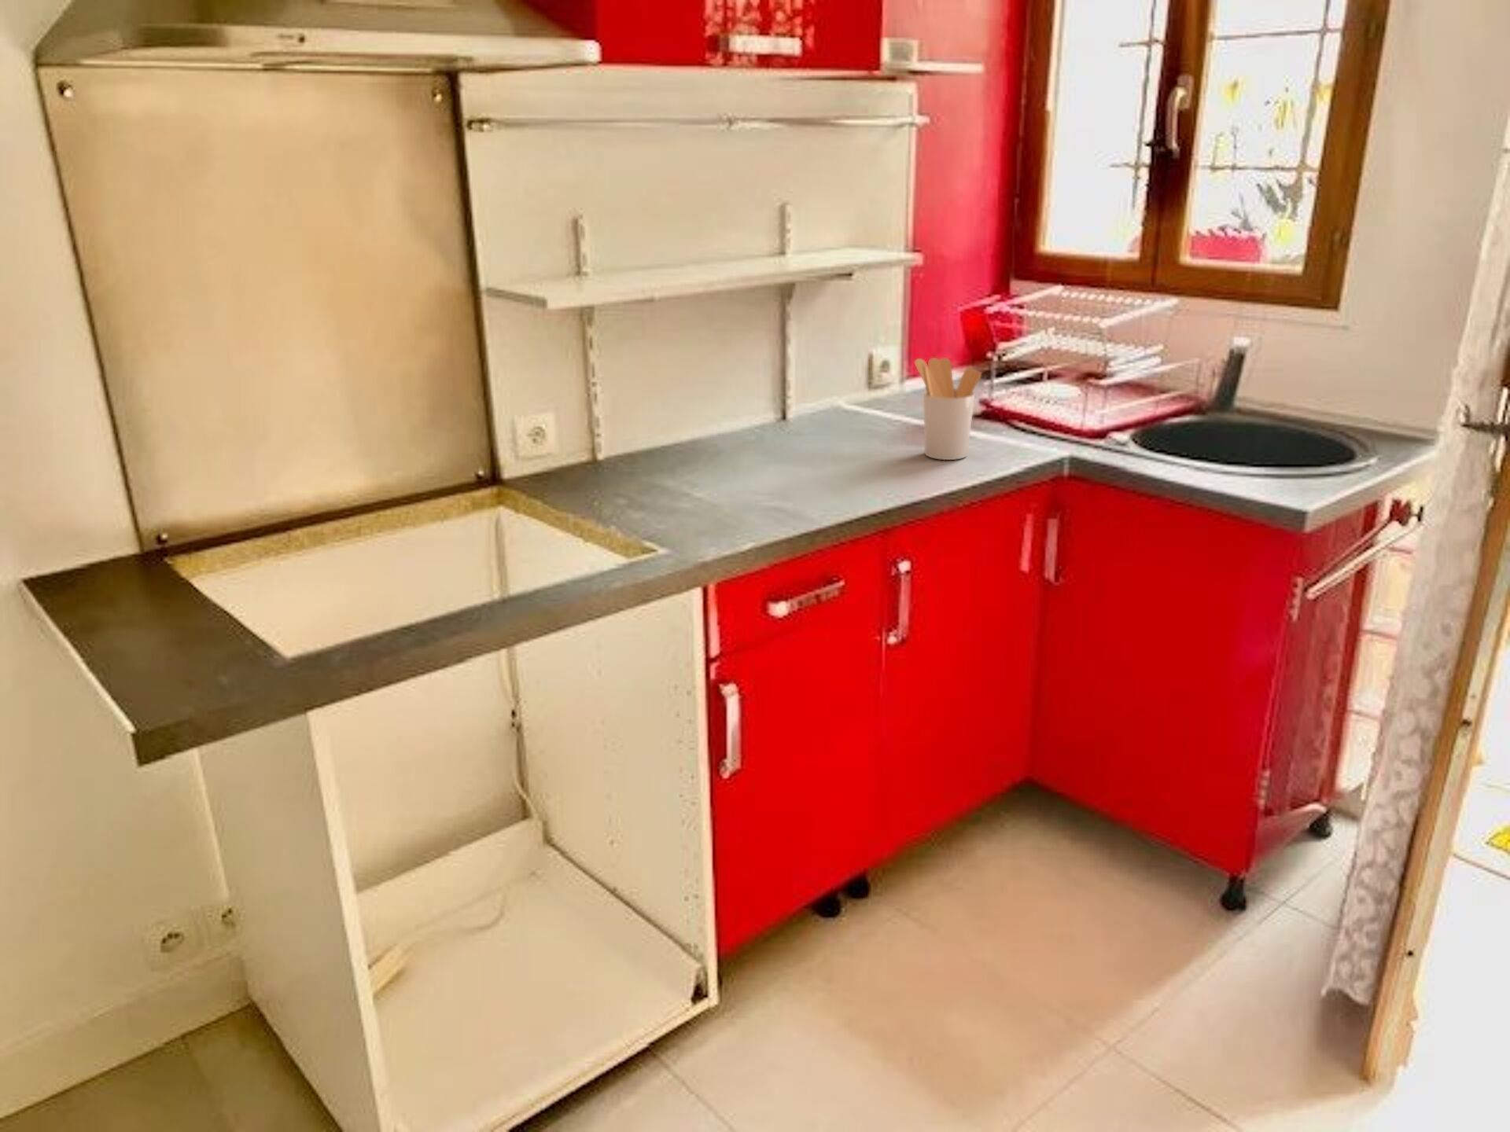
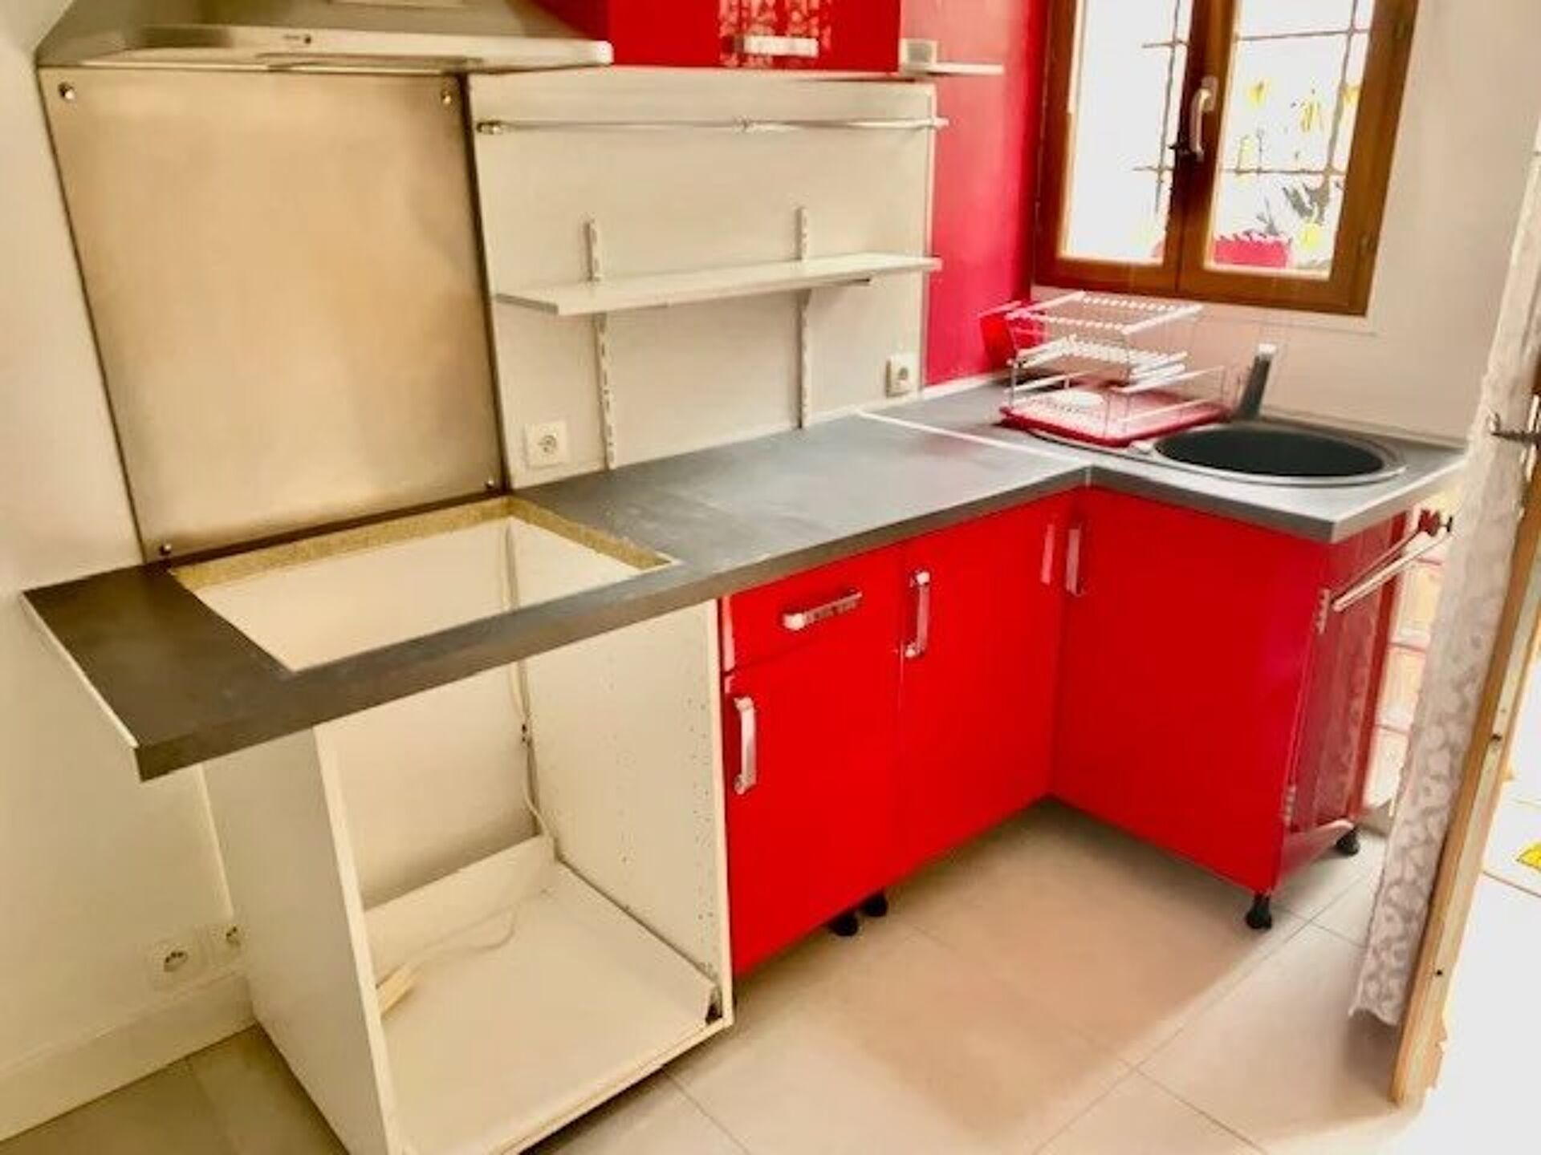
- utensil holder [914,357,982,460]
